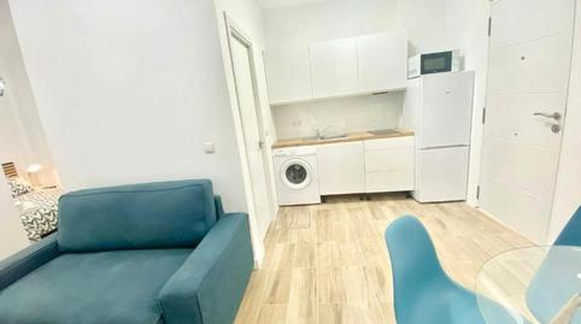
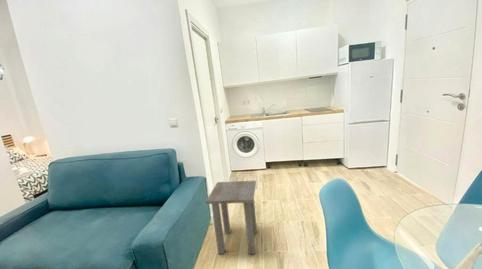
+ side table [205,179,258,255]
